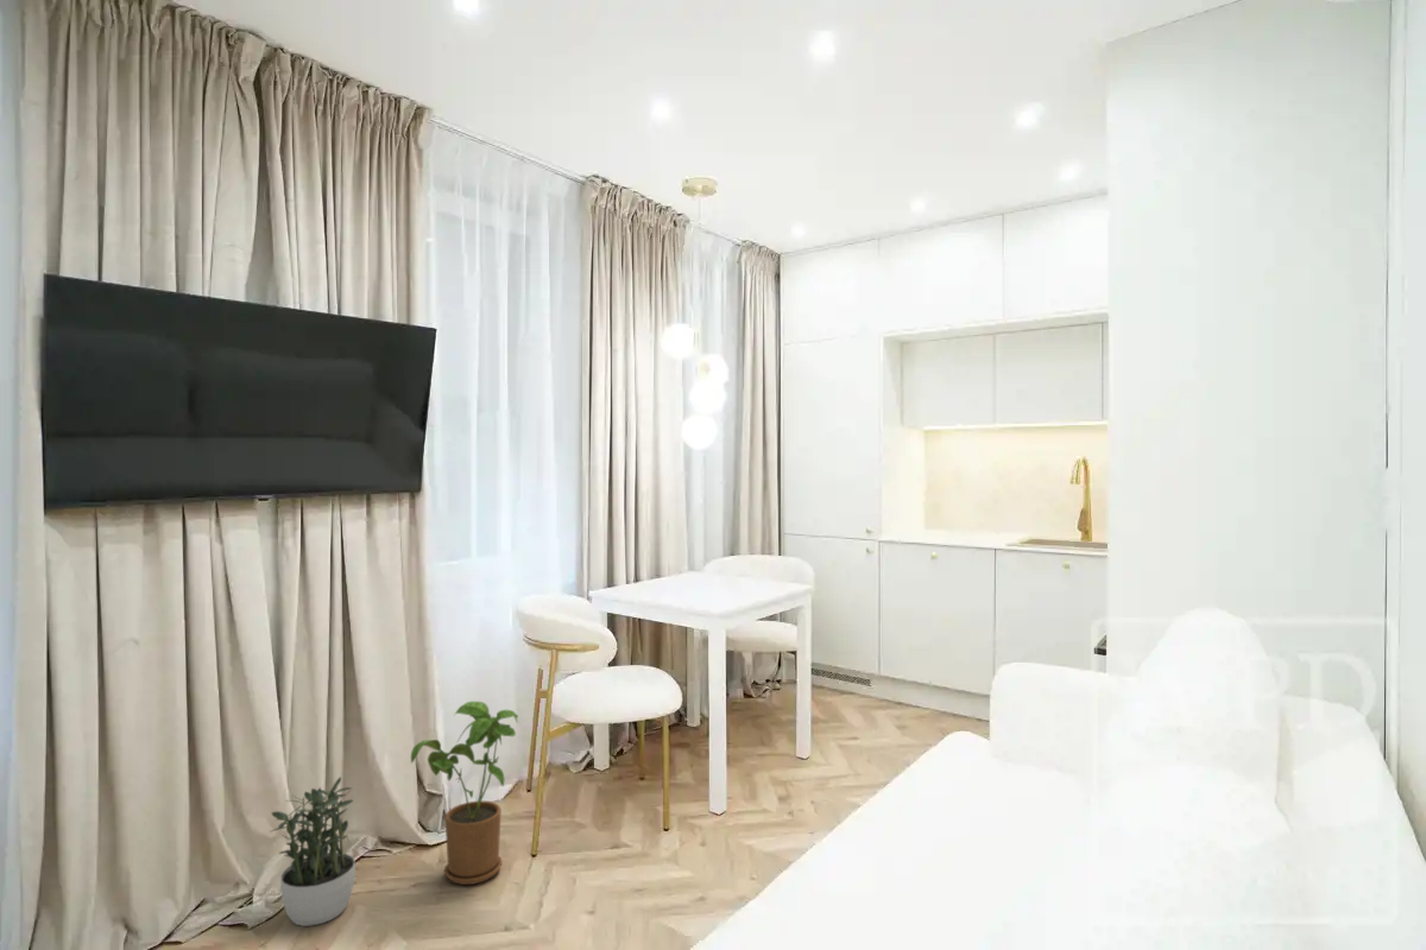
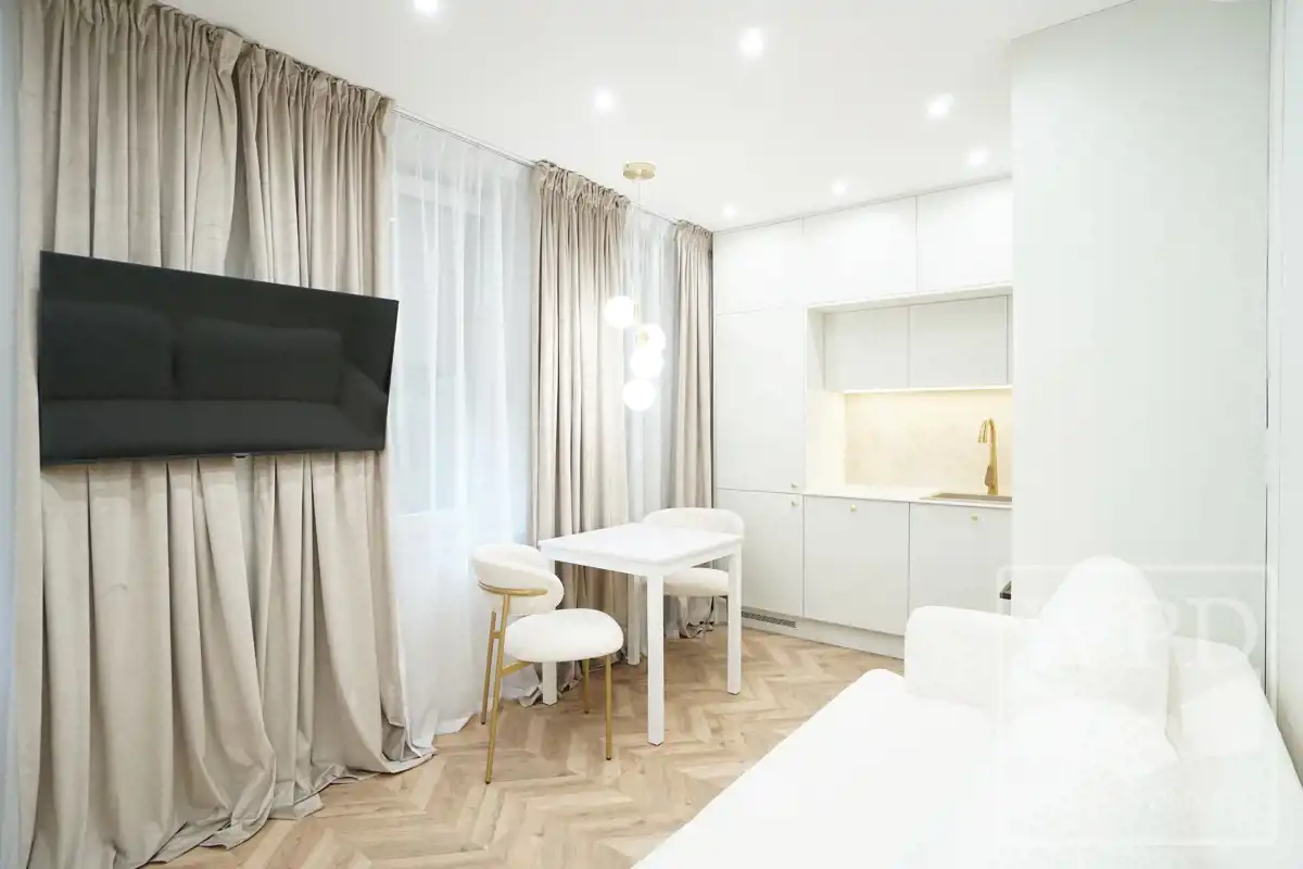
- potted plant [270,775,356,927]
- house plant [410,699,519,886]
